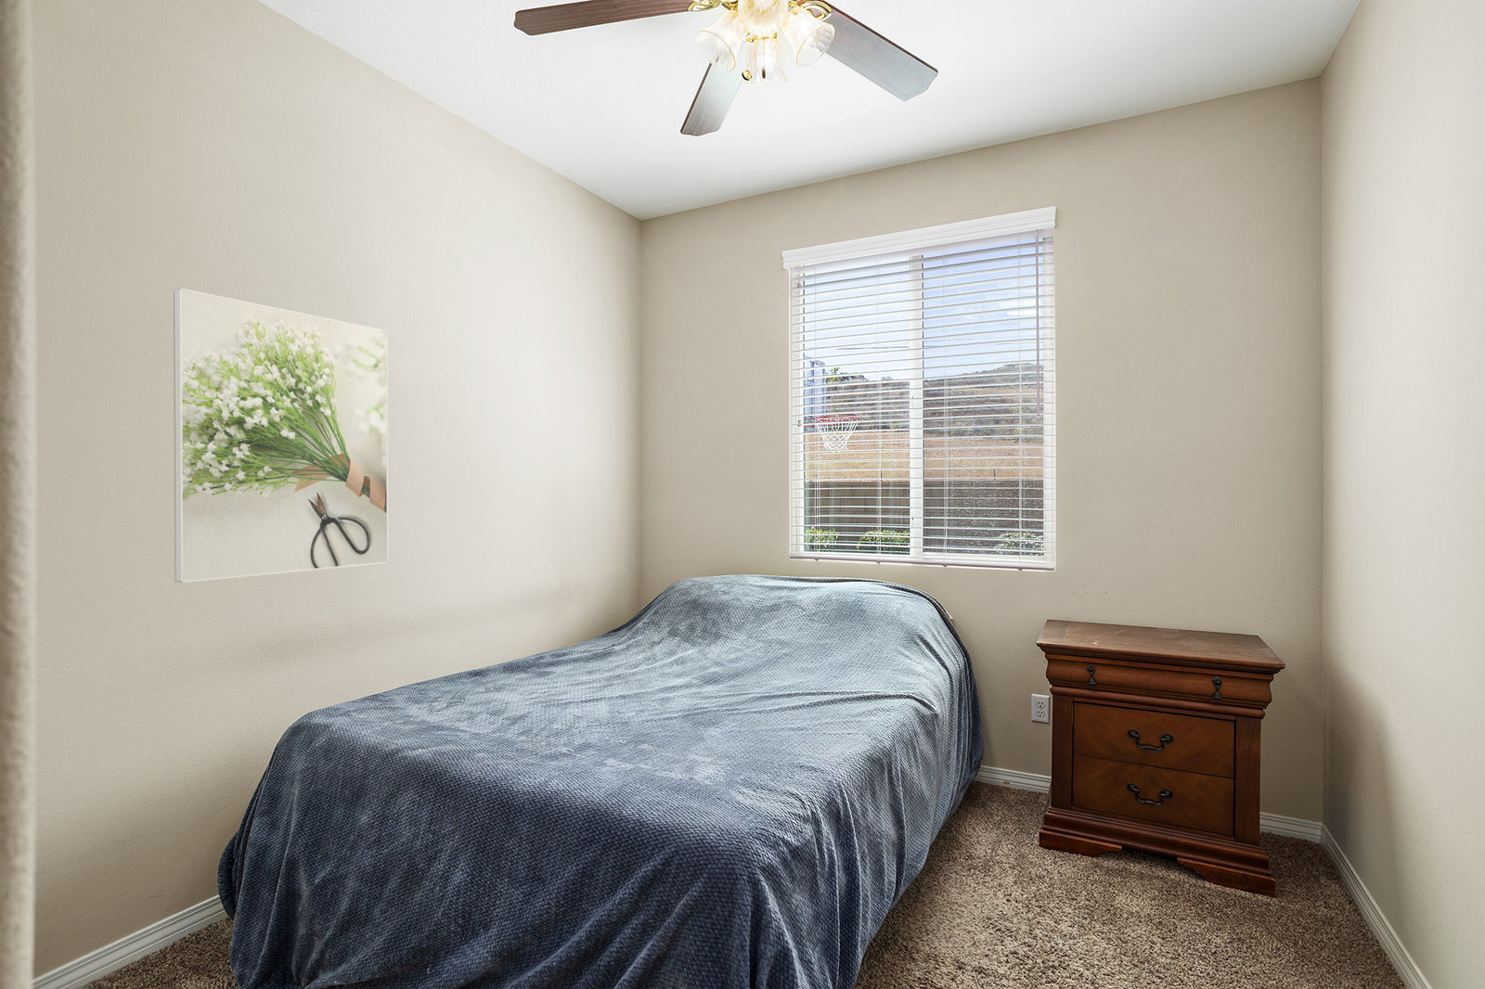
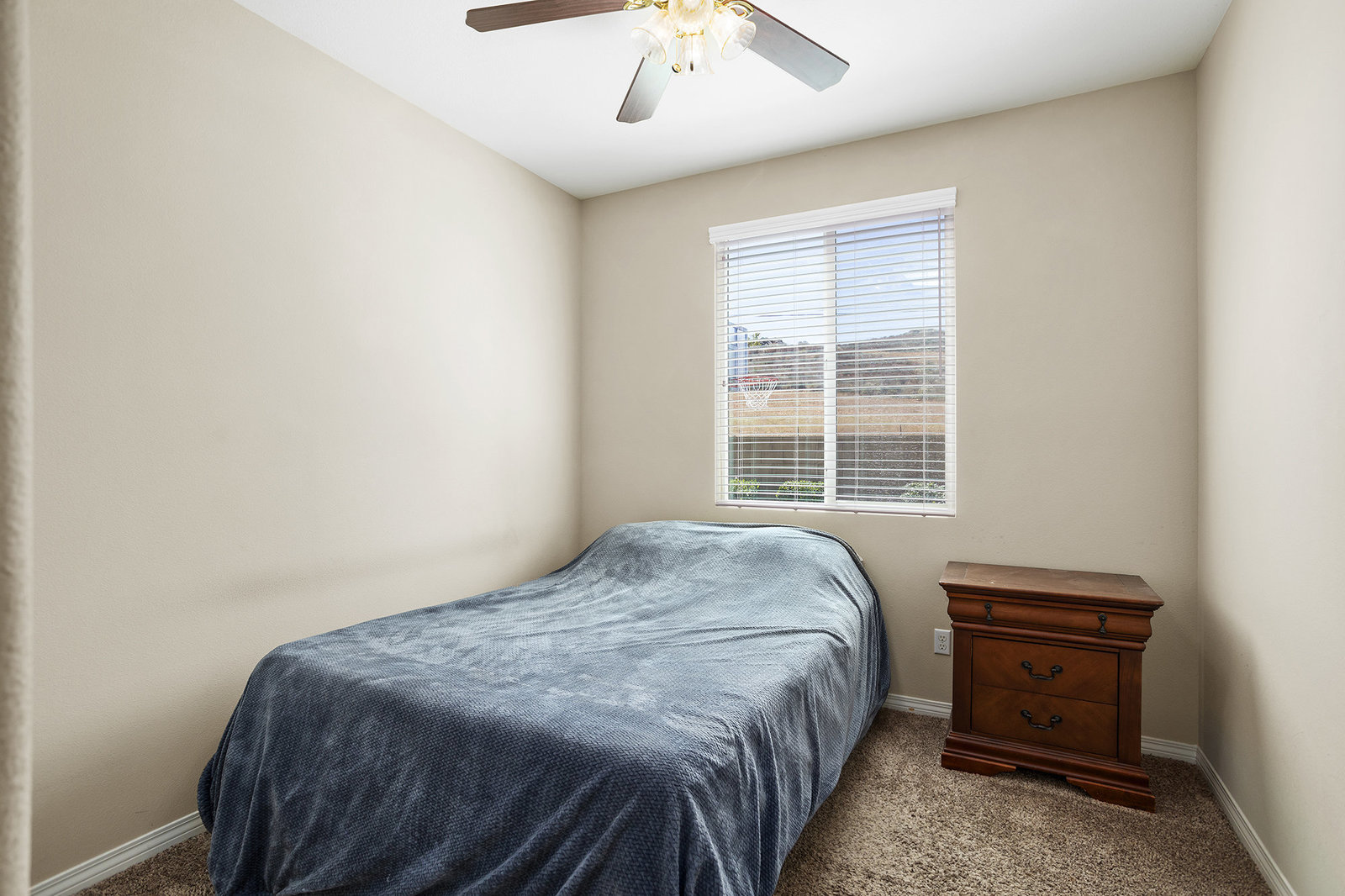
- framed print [172,288,389,584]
